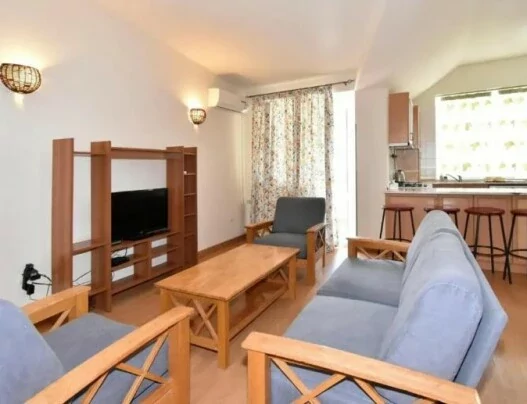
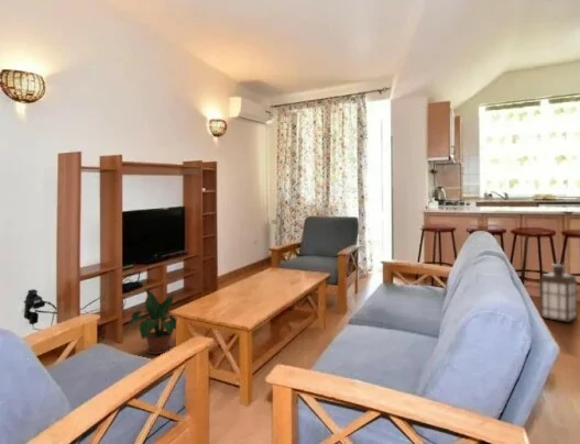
+ potted plant [123,287,177,355]
+ lantern [538,263,579,323]
